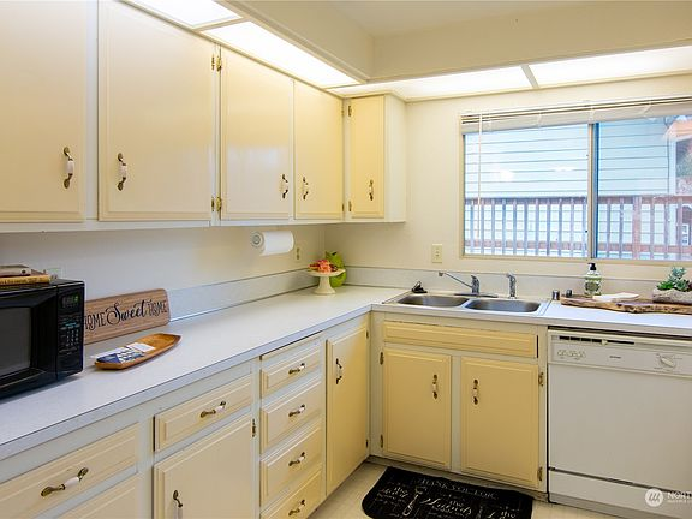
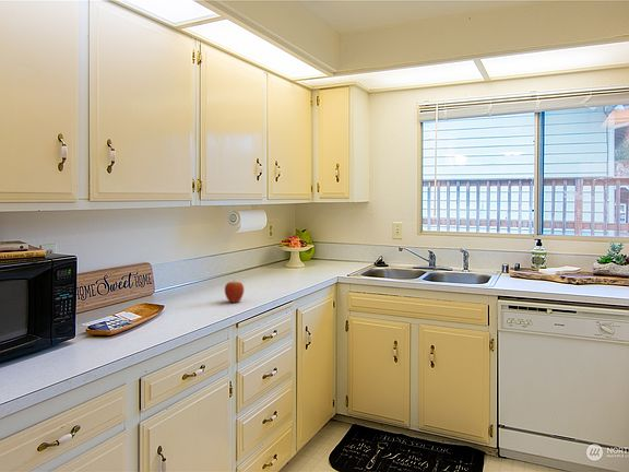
+ fruit [224,280,245,303]
